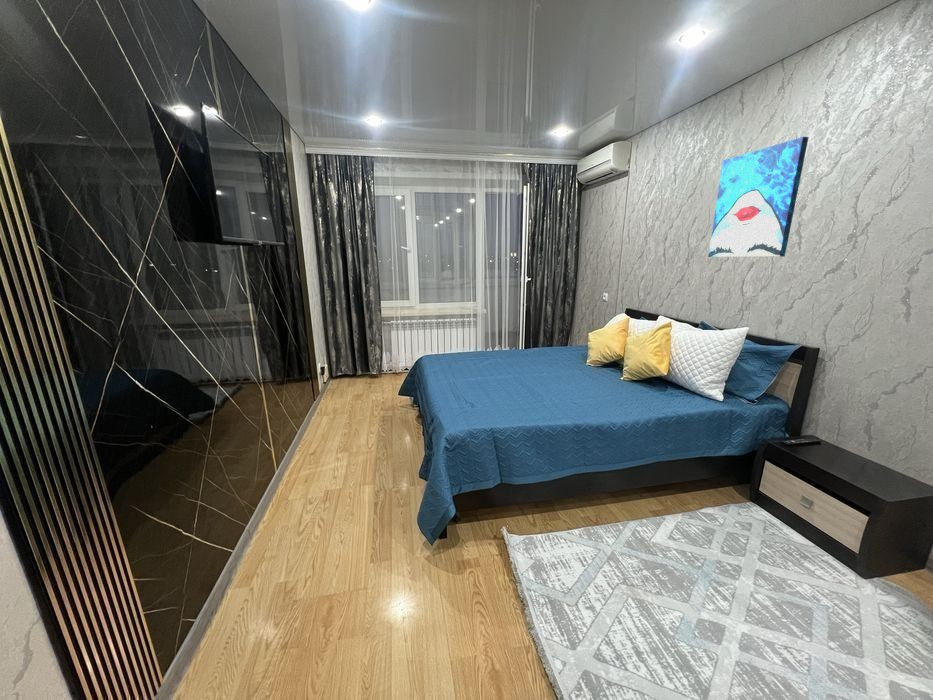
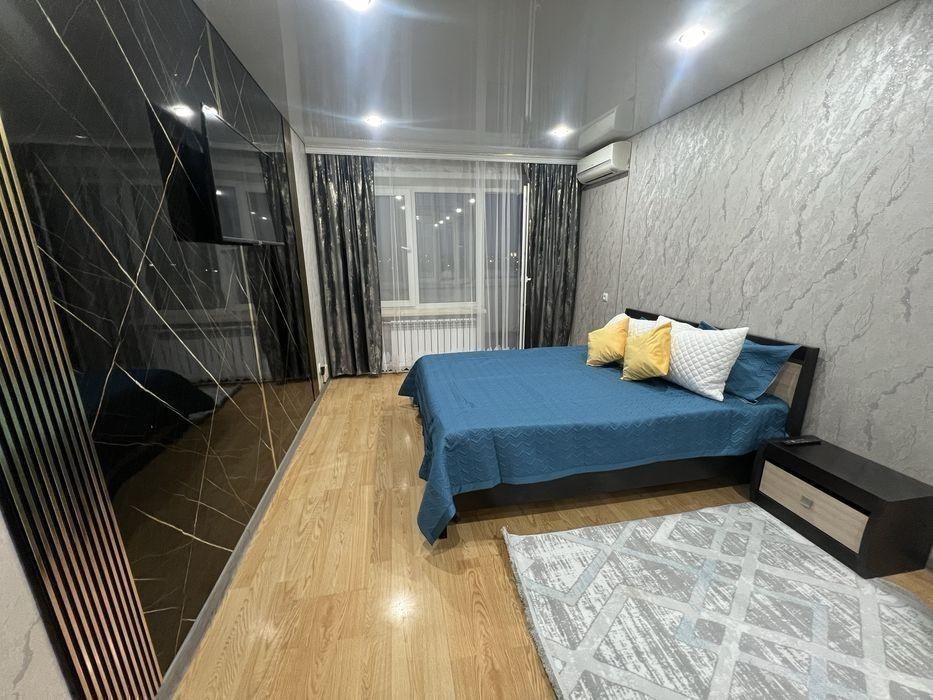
- wall art [707,136,810,258]
